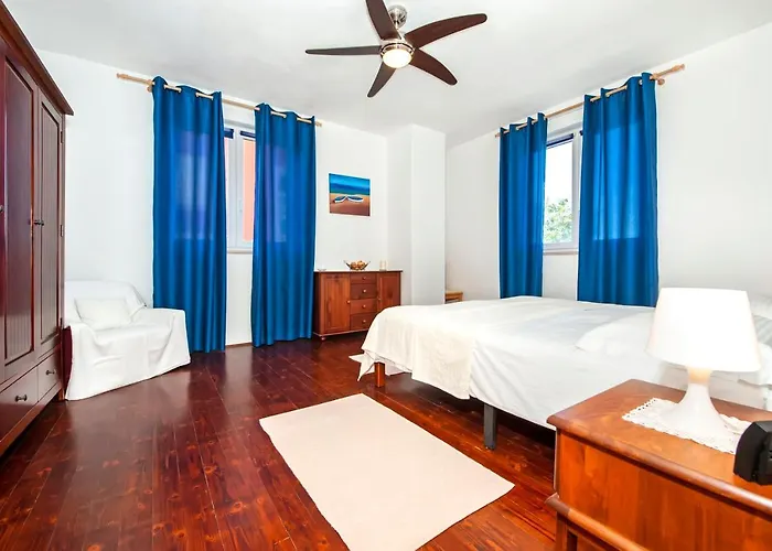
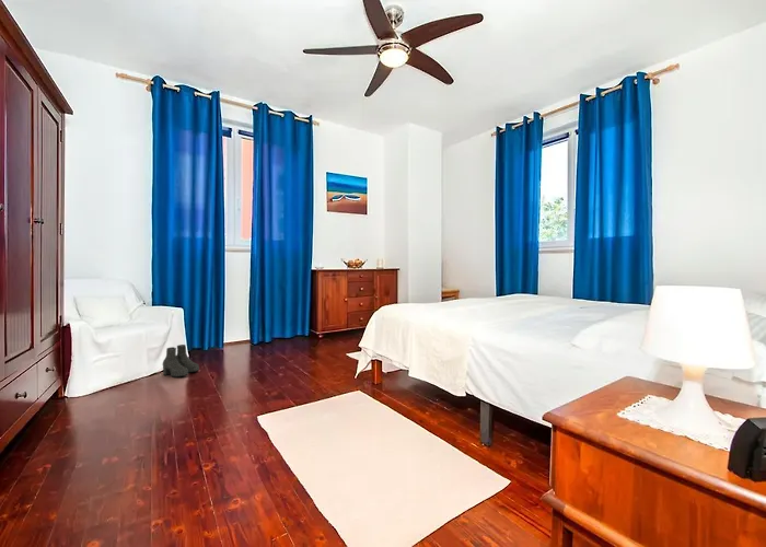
+ boots [162,344,200,379]
